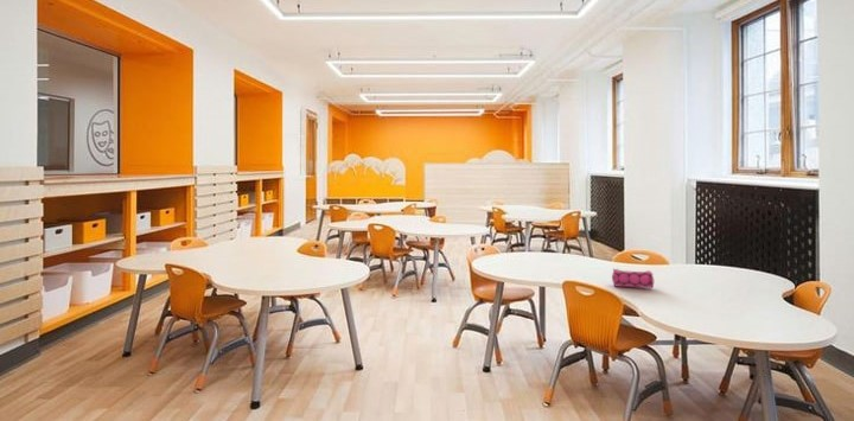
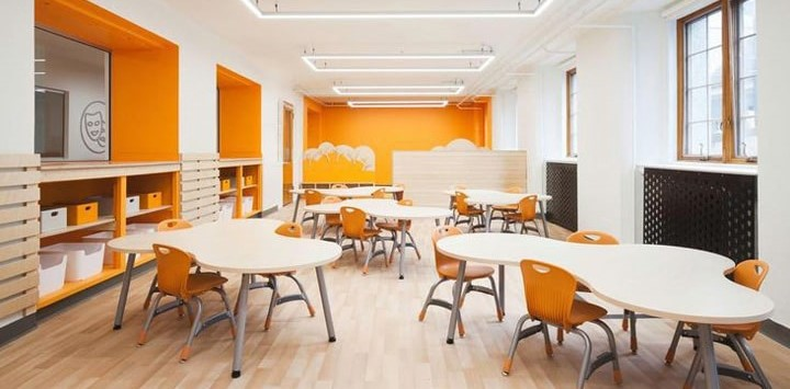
- pencil case [611,267,655,289]
